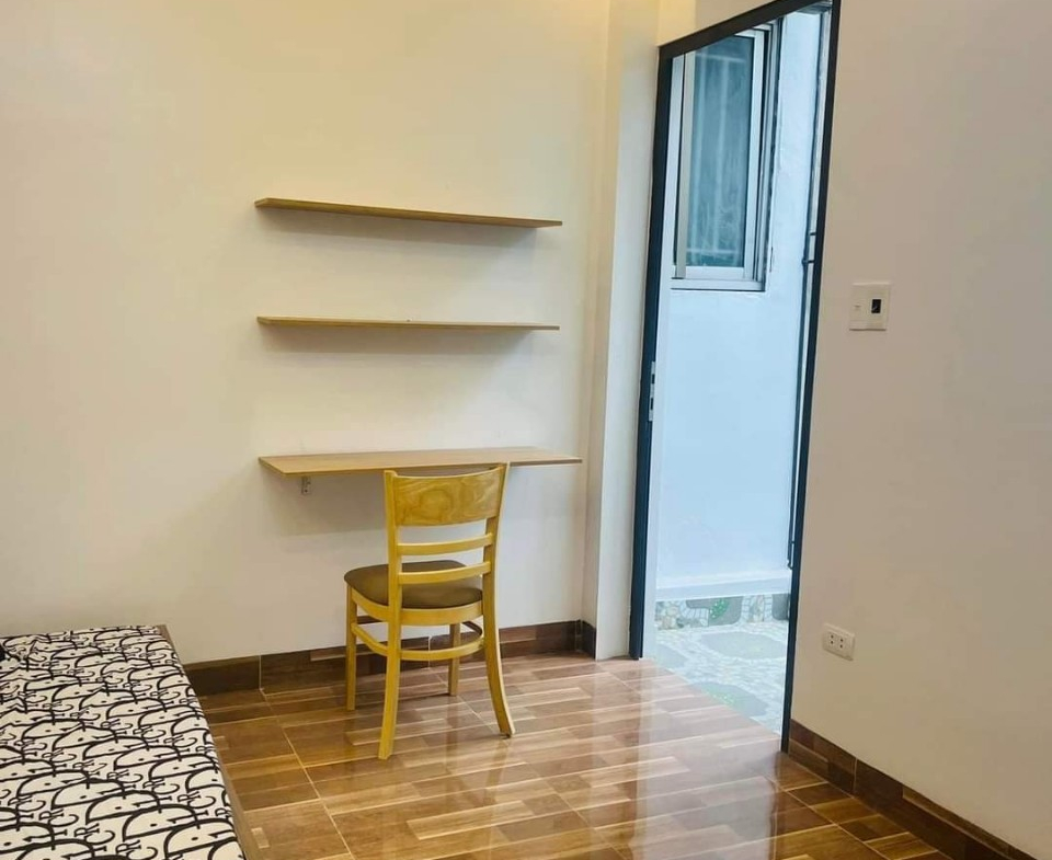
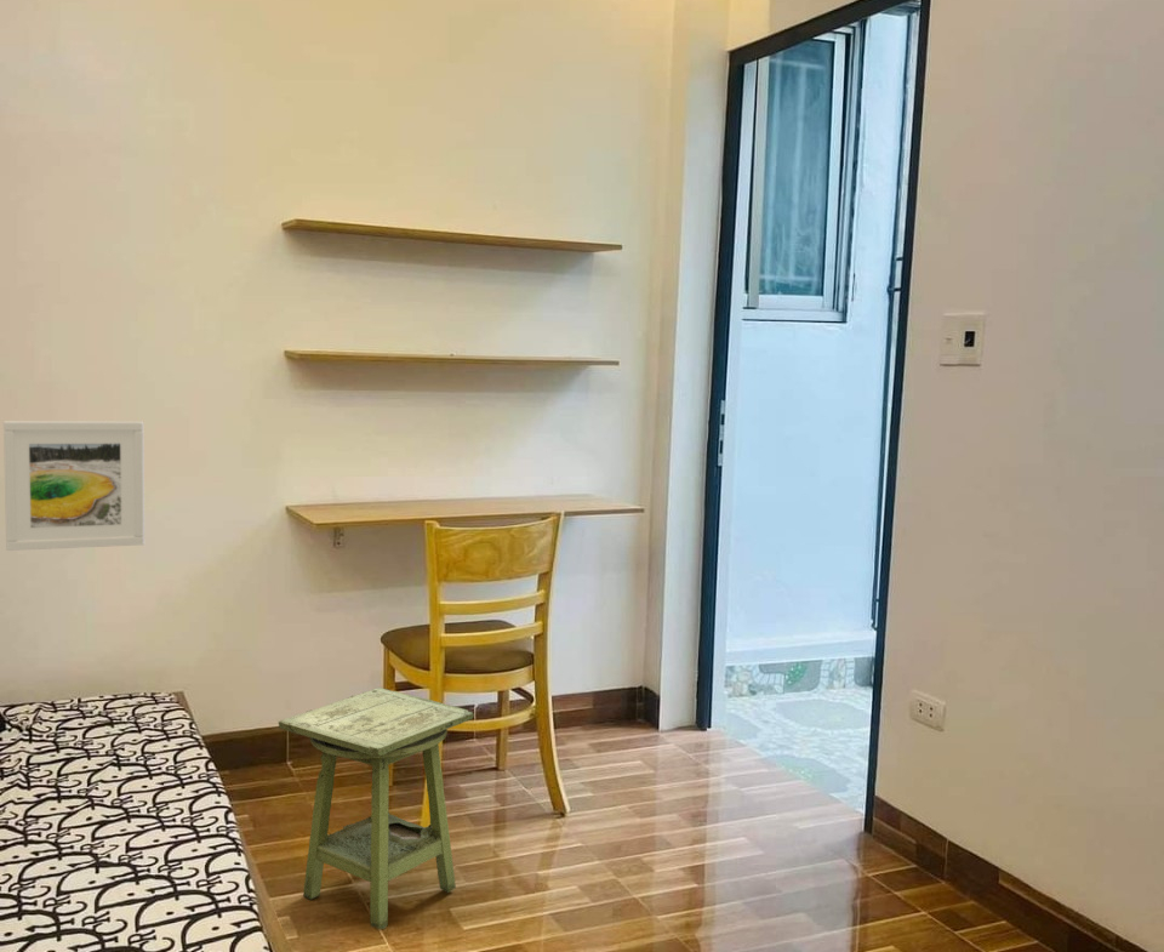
+ side table [278,686,474,930]
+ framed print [2,420,146,552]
